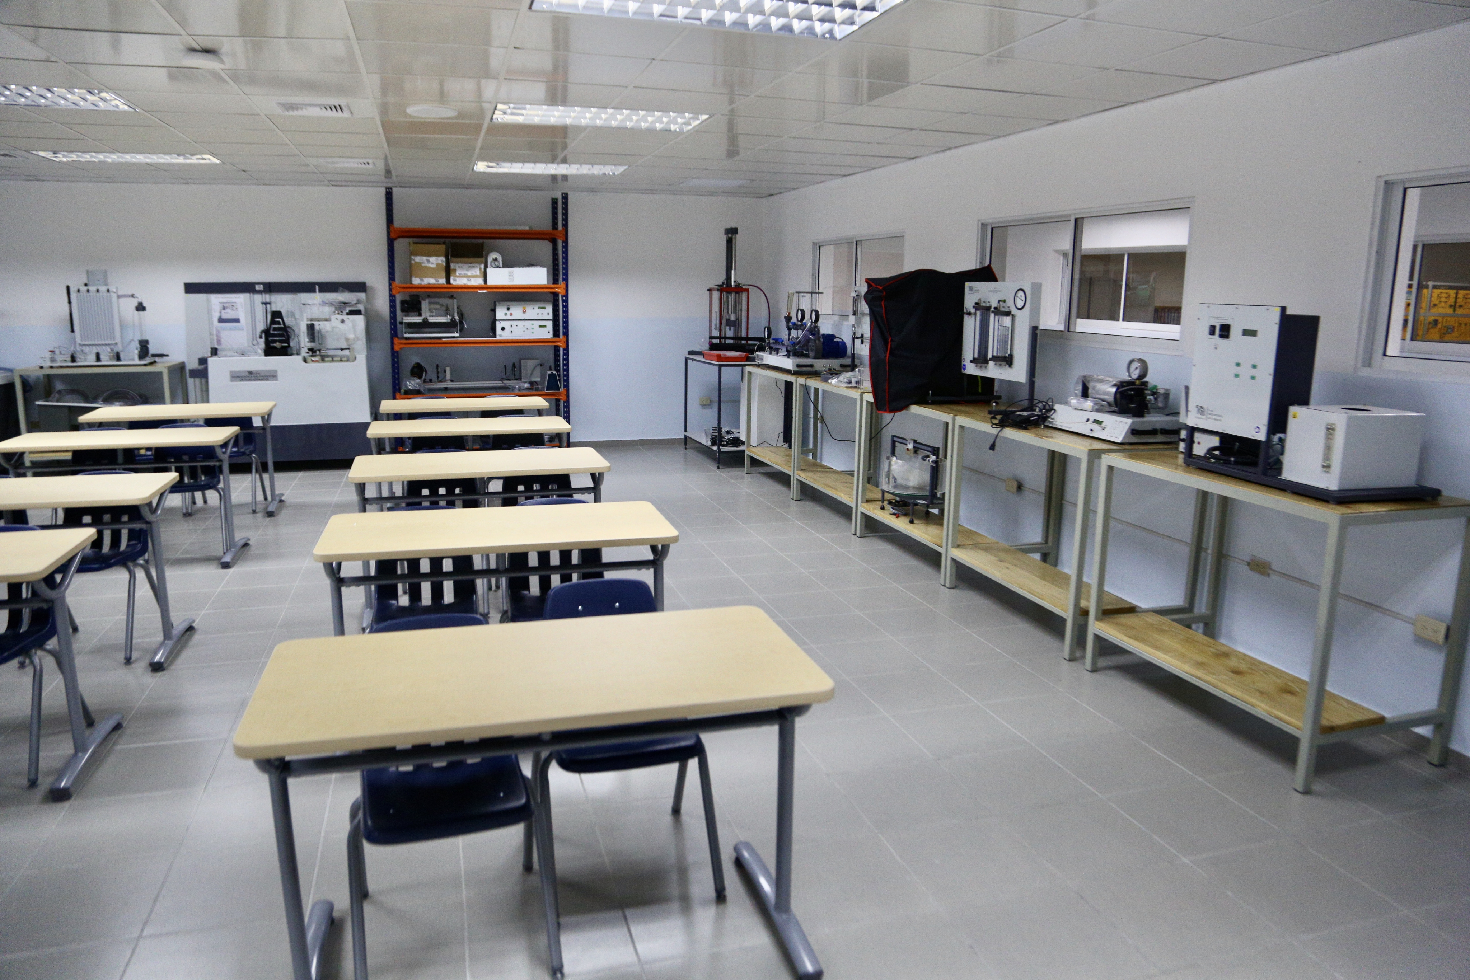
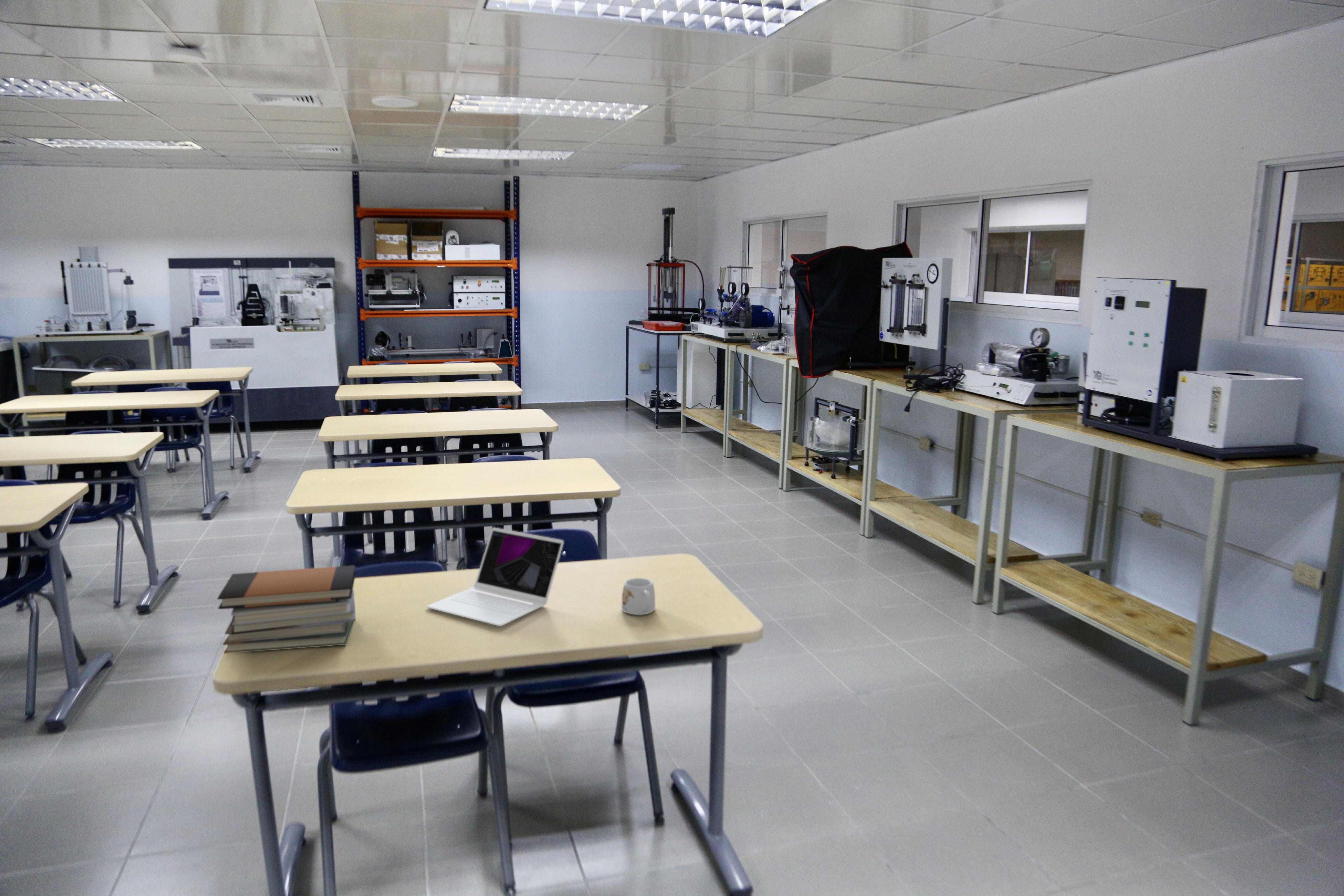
+ laptop [427,527,564,626]
+ mug [621,578,656,615]
+ book stack [217,565,356,654]
